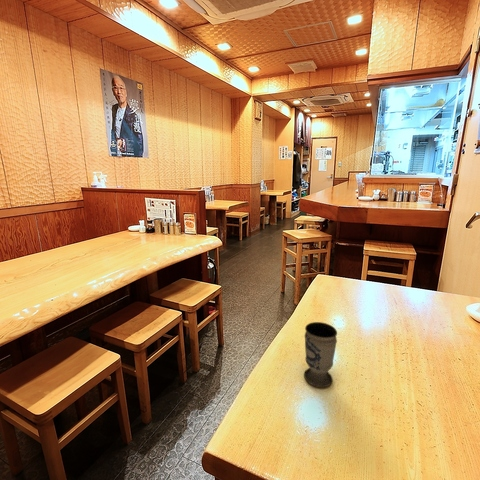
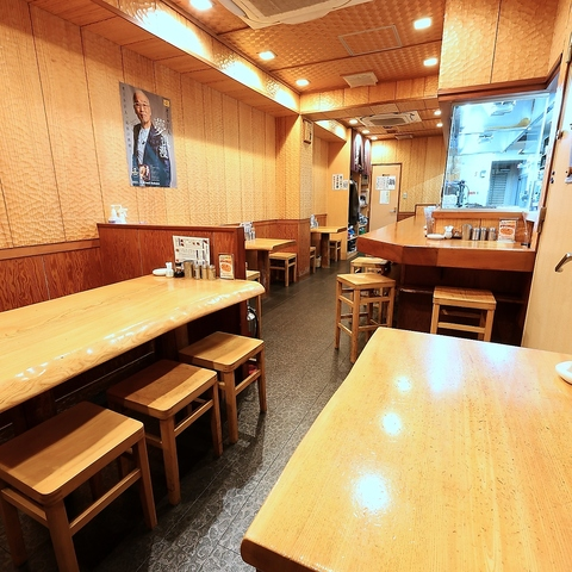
- cup [303,321,338,388]
